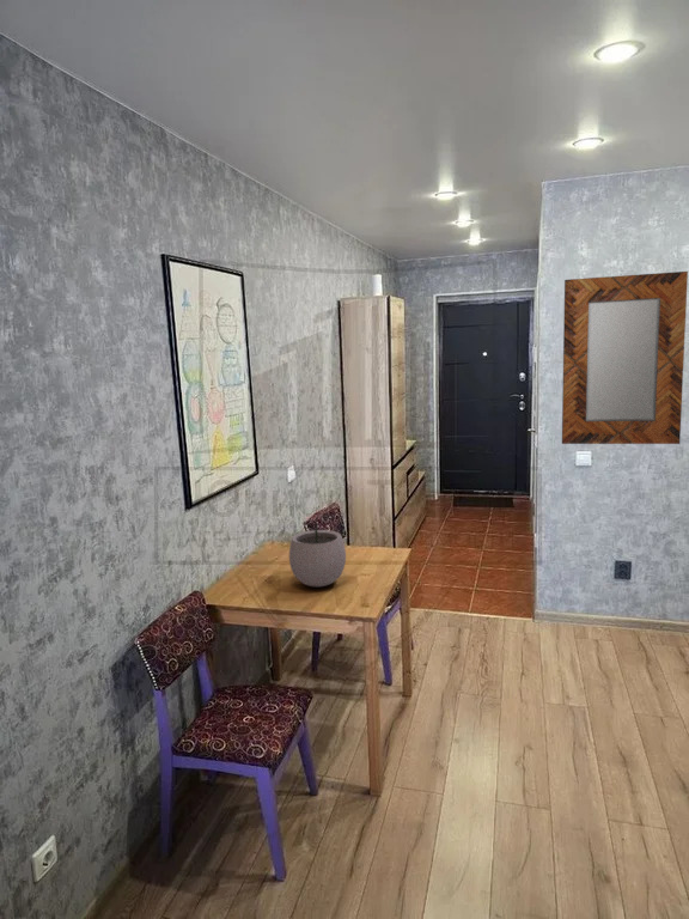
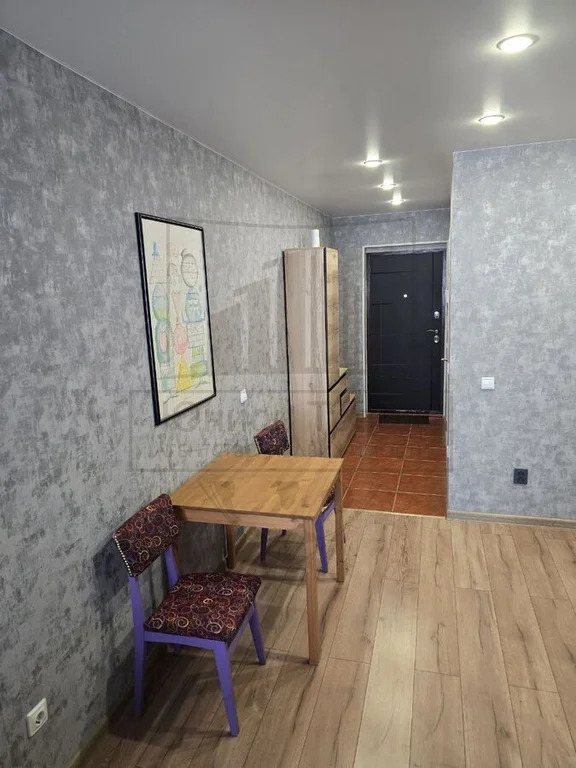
- home mirror [561,270,689,445]
- plant pot [288,515,347,588]
